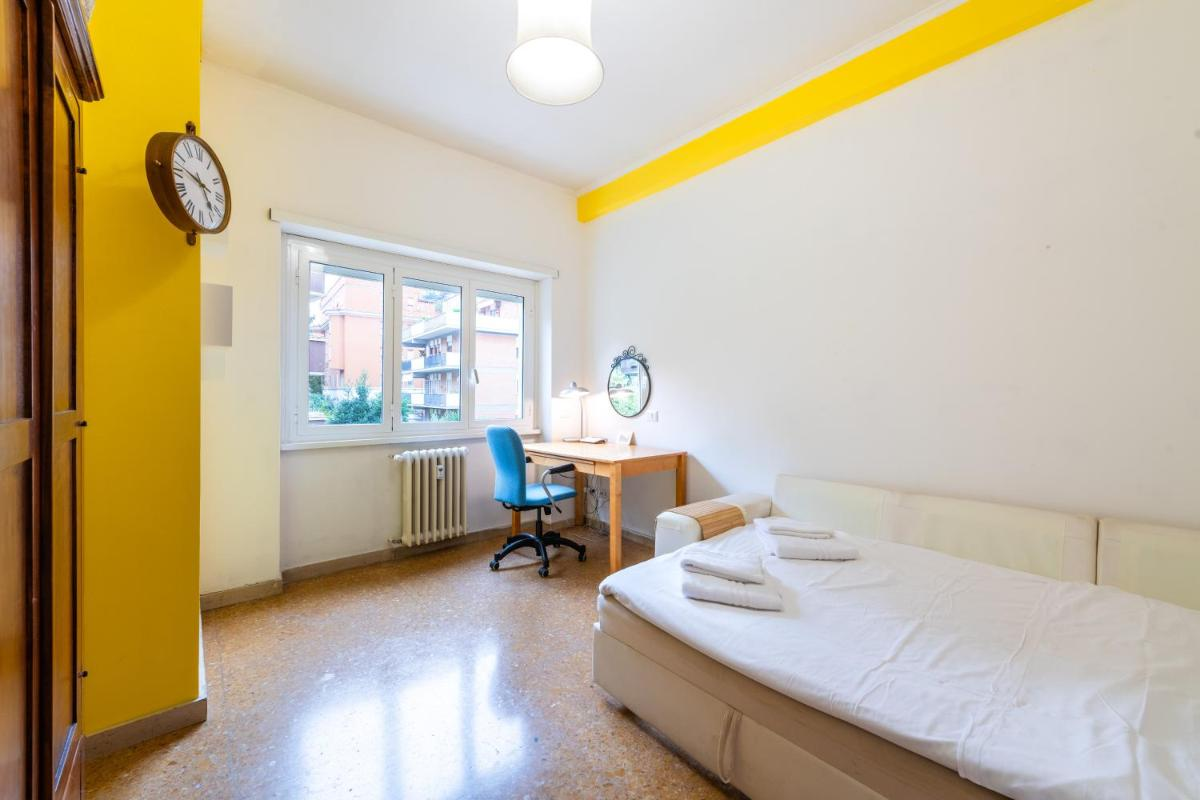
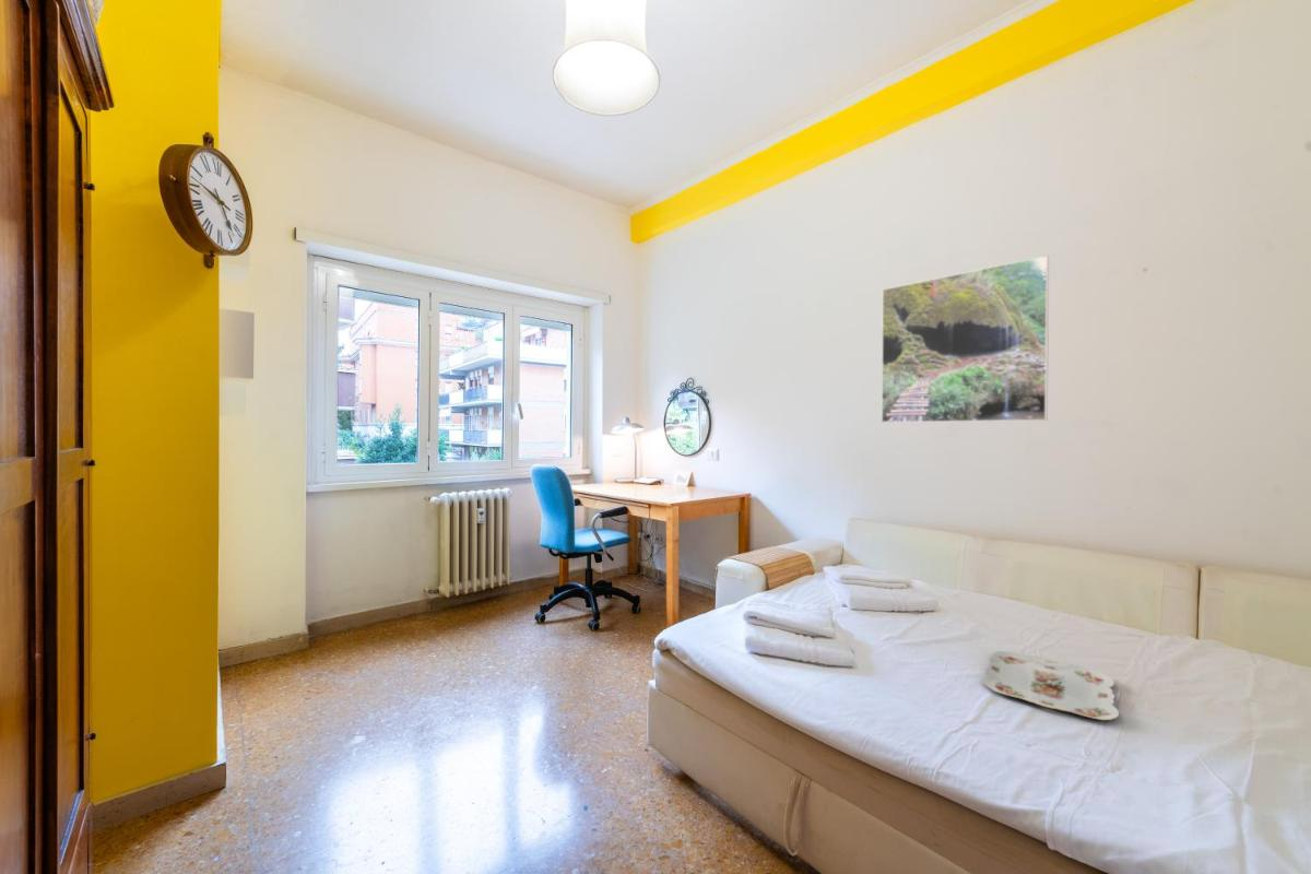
+ serving tray [982,650,1120,721]
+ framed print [881,255,1050,424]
